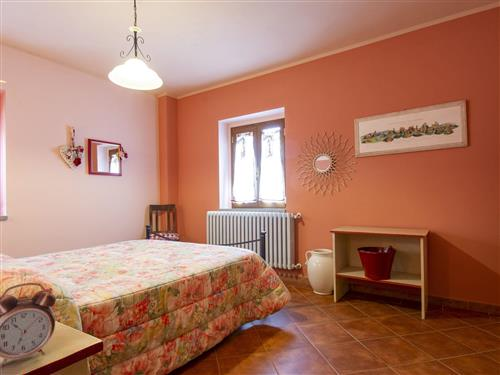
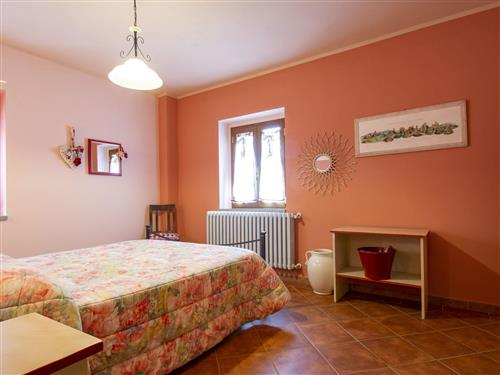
- alarm clock [0,282,57,368]
